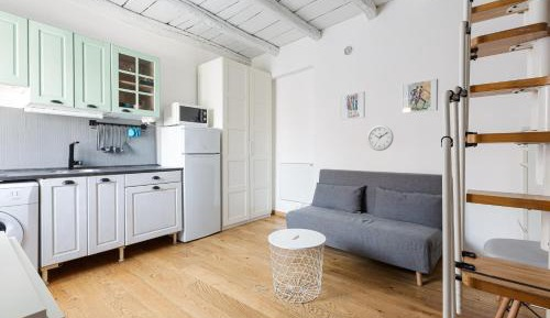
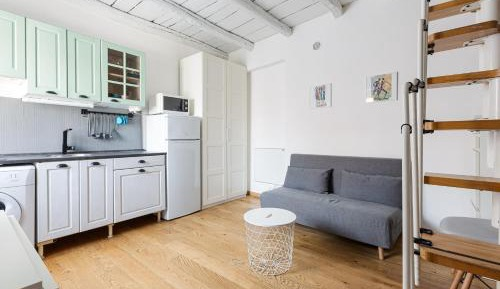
- wall clock [366,124,395,152]
